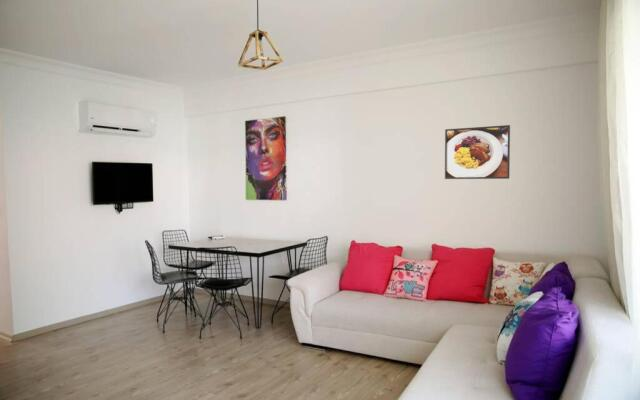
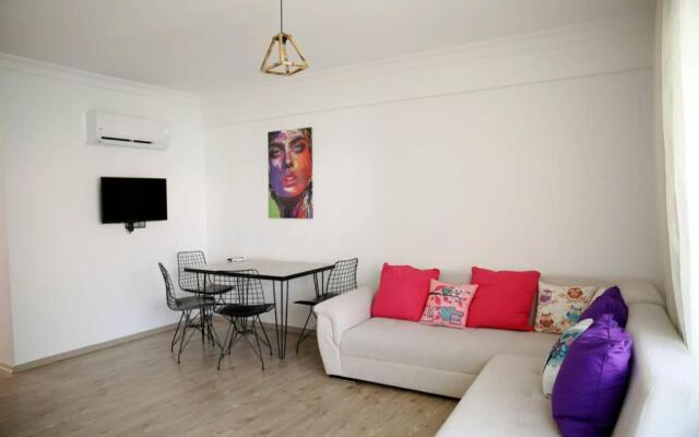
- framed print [444,124,511,180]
